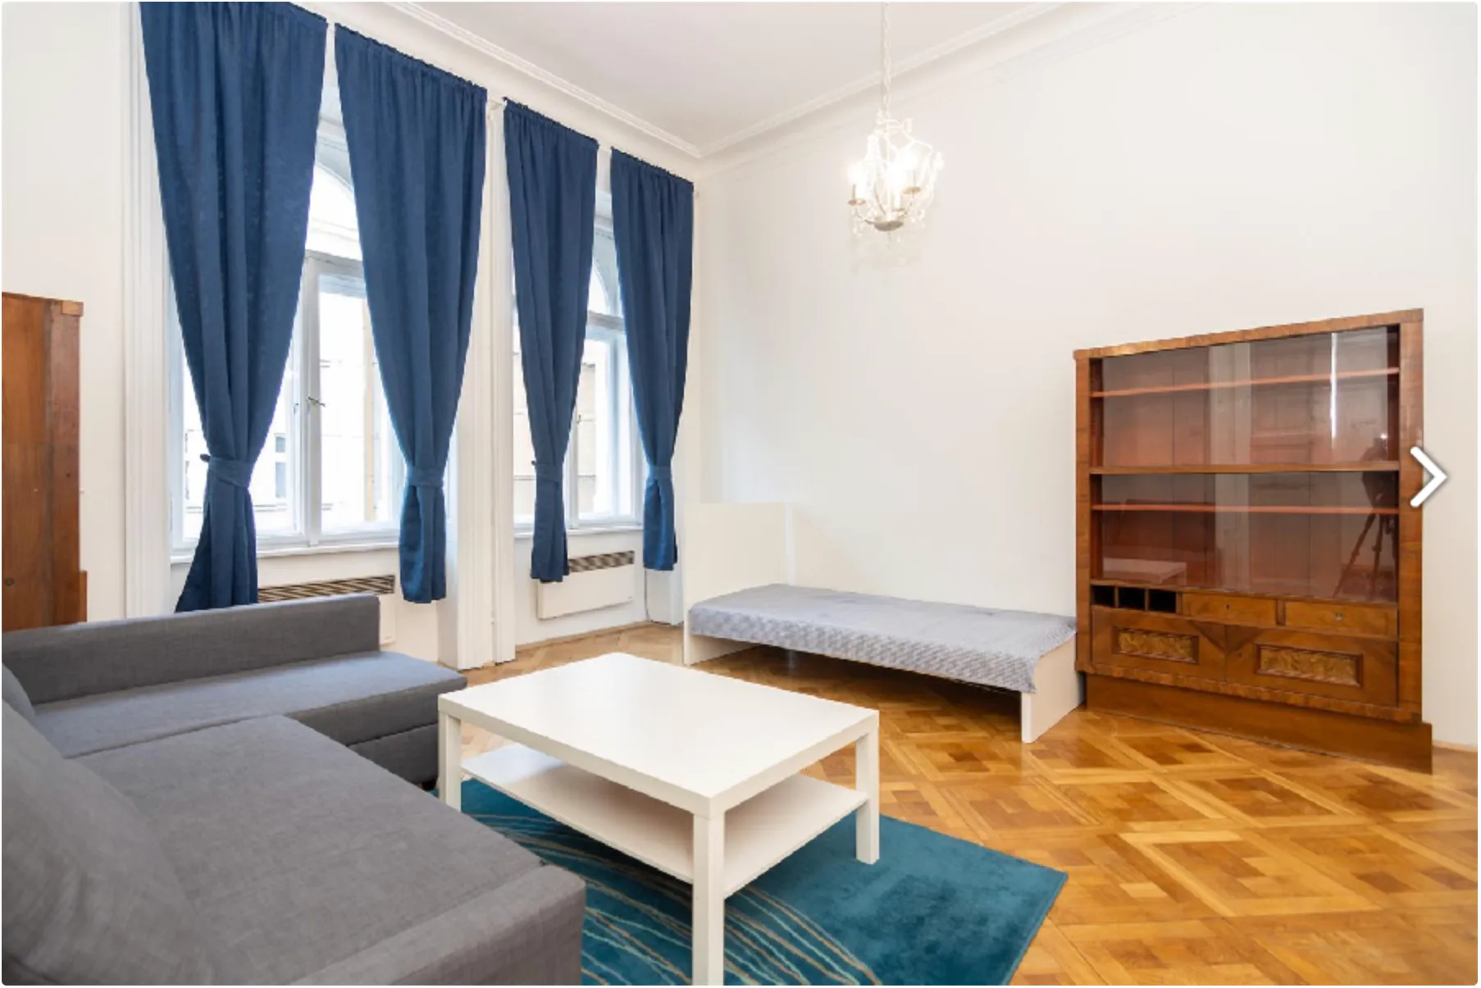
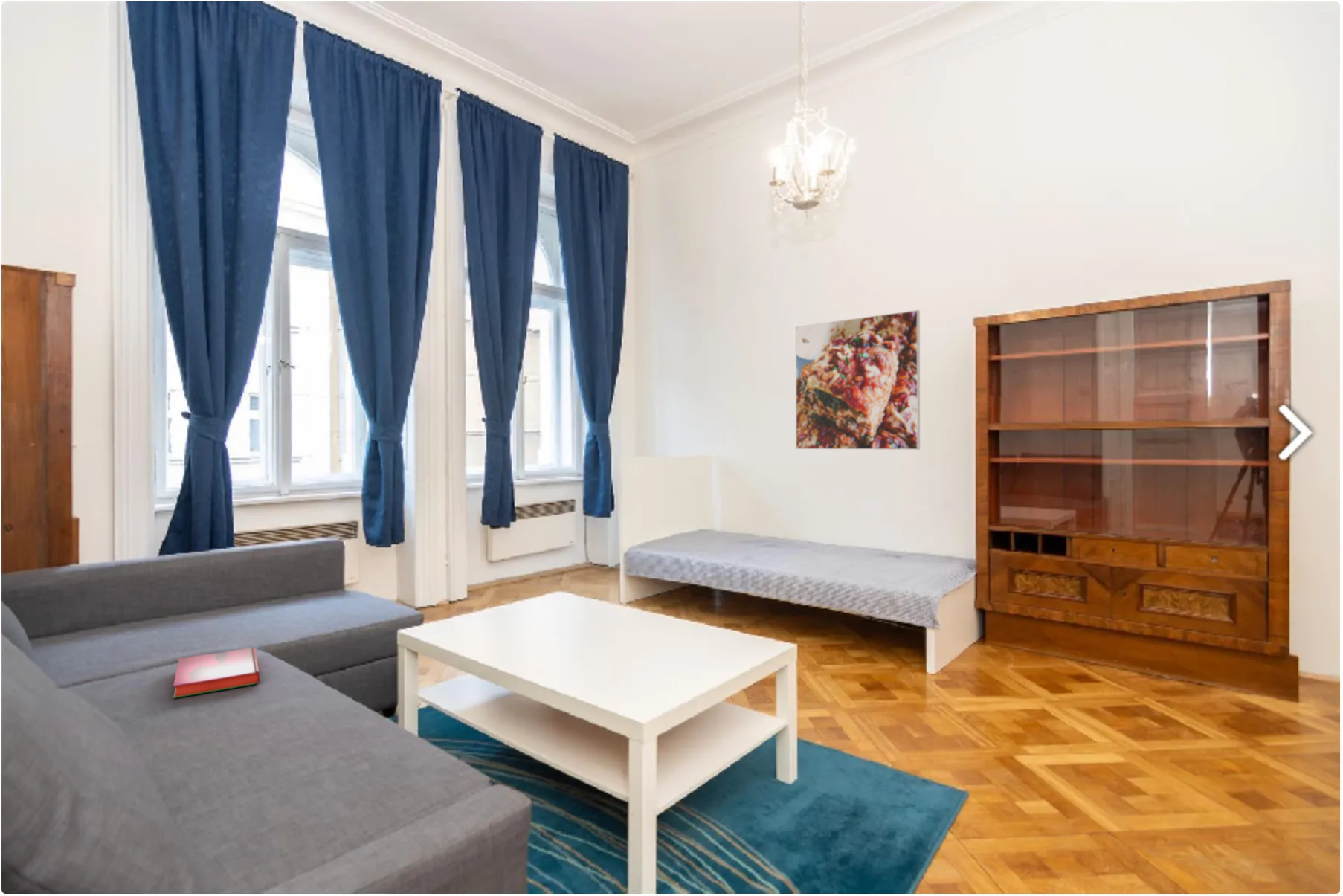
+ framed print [795,309,921,451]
+ hardback book [173,646,261,699]
